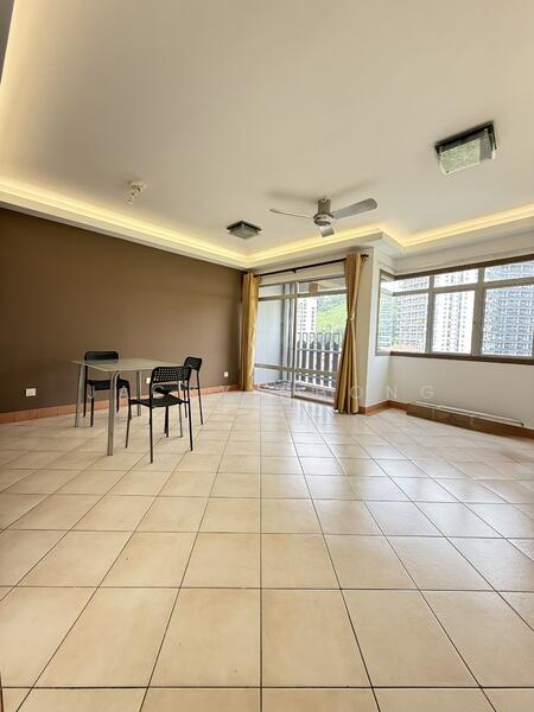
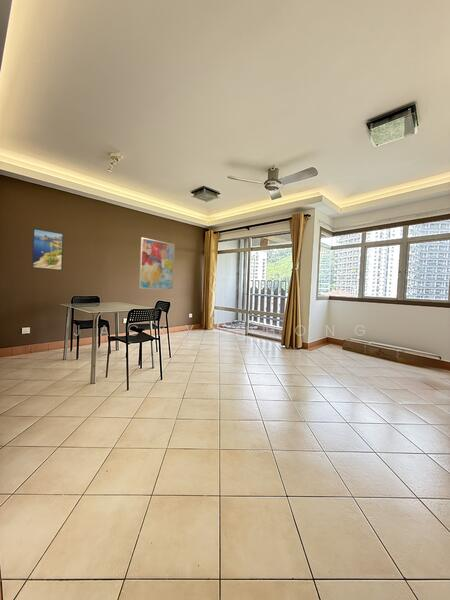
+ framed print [31,227,65,272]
+ wall art [138,236,176,291]
